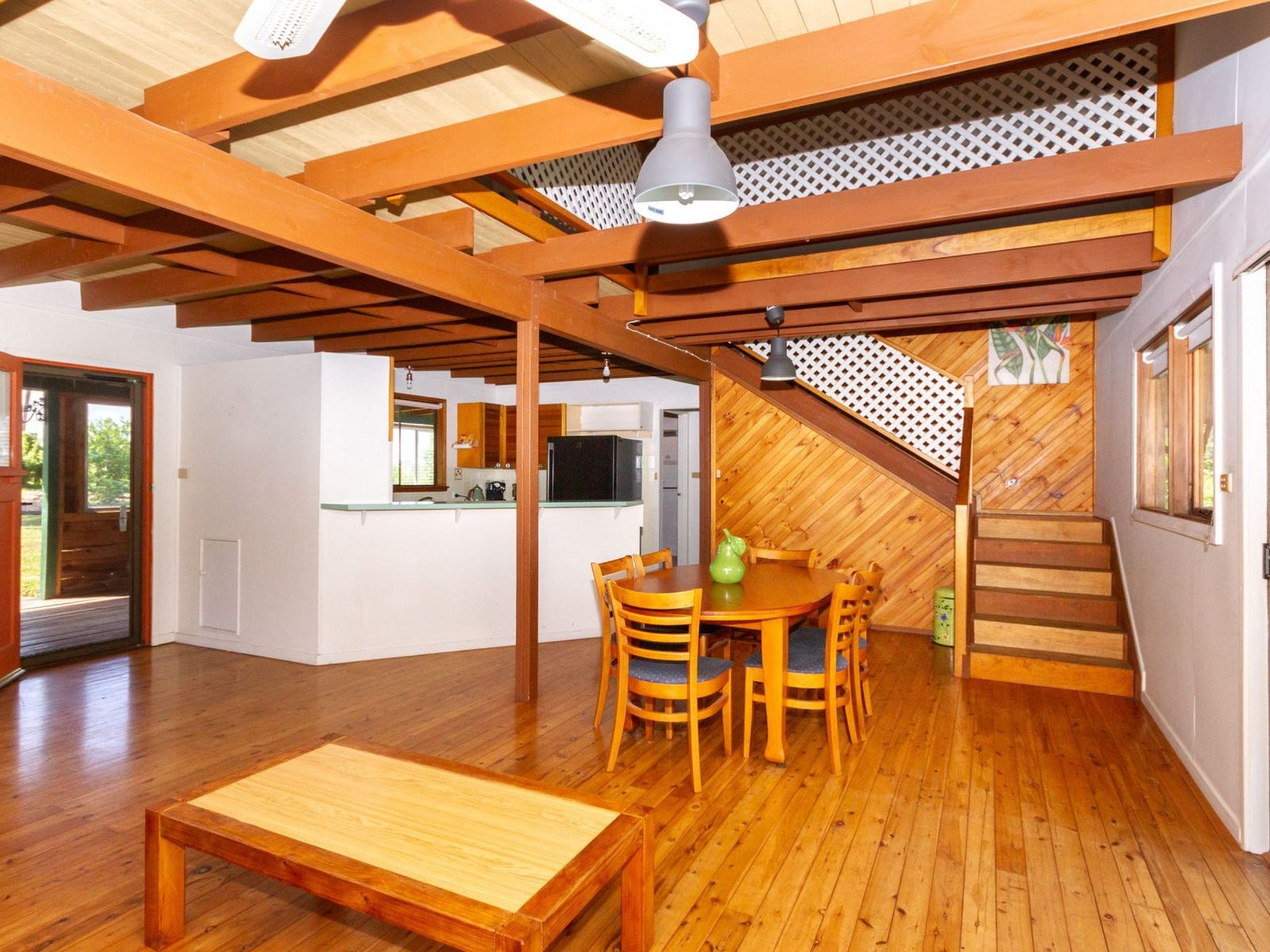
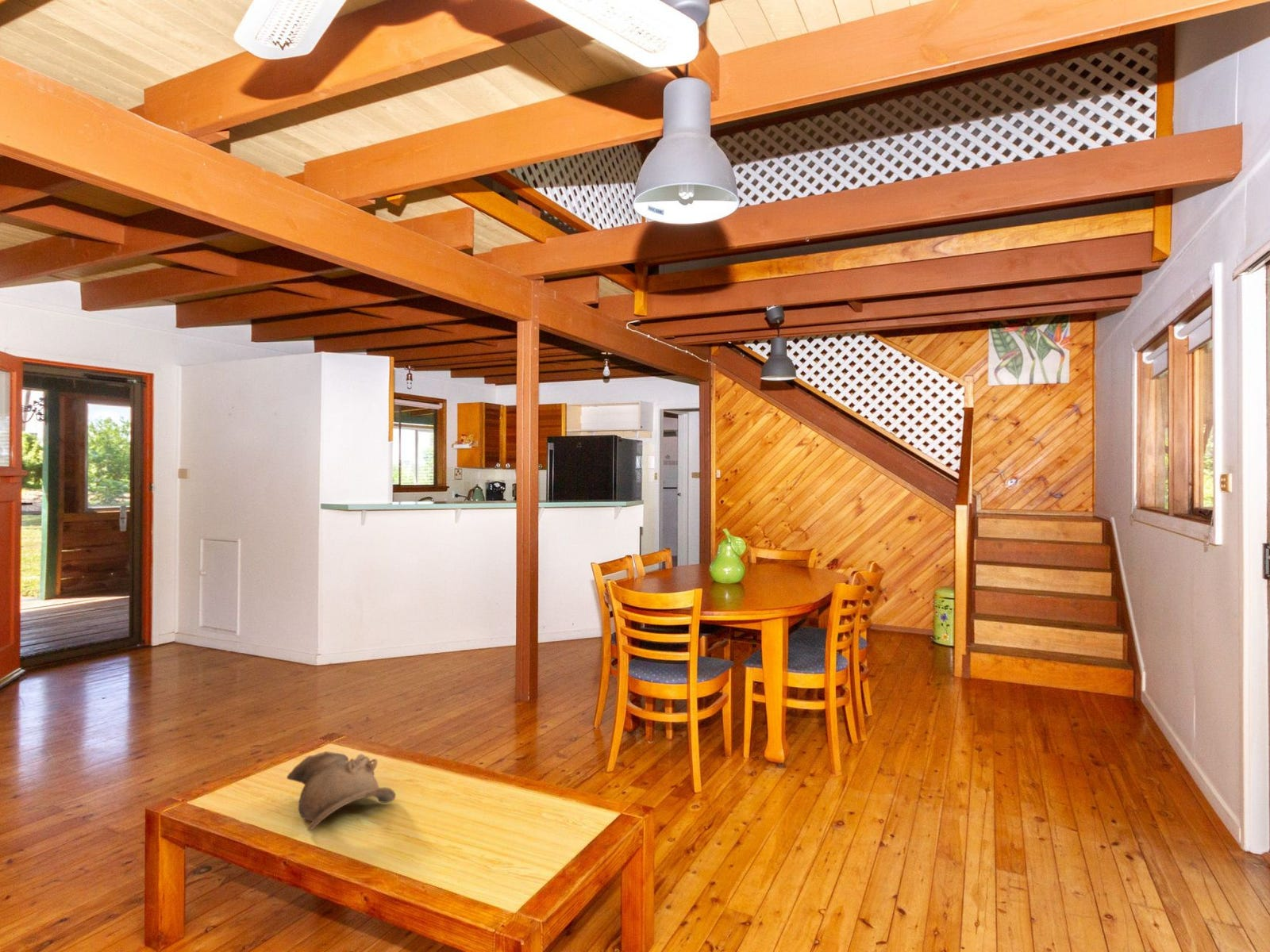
+ decorative bowl [286,750,396,831]
